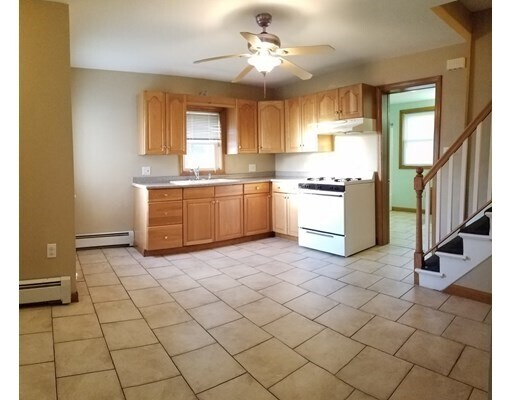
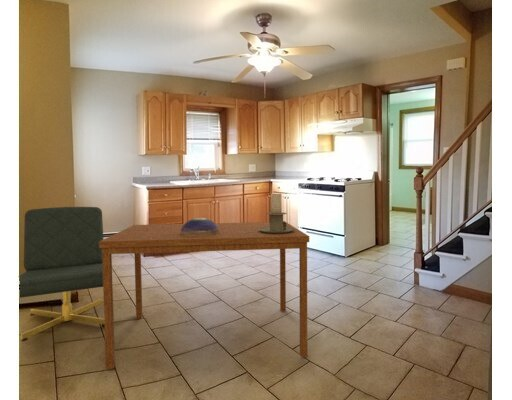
+ decorative bowl [180,217,219,236]
+ candle holder [258,193,295,234]
+ dining chair [19,206,105,342]
+ dining table [99,221,310,370]
